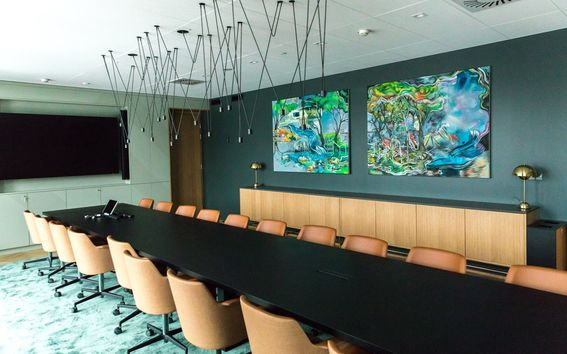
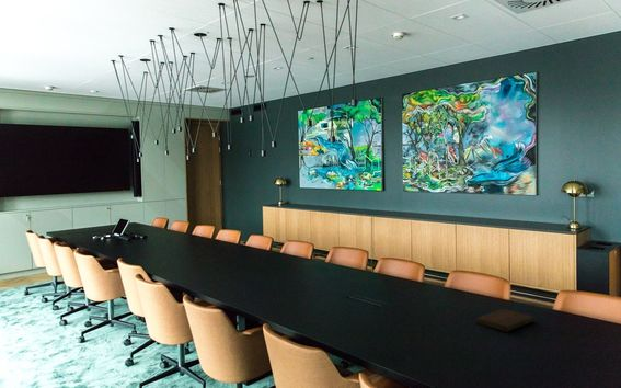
+ notebook [475,308,536,333]
